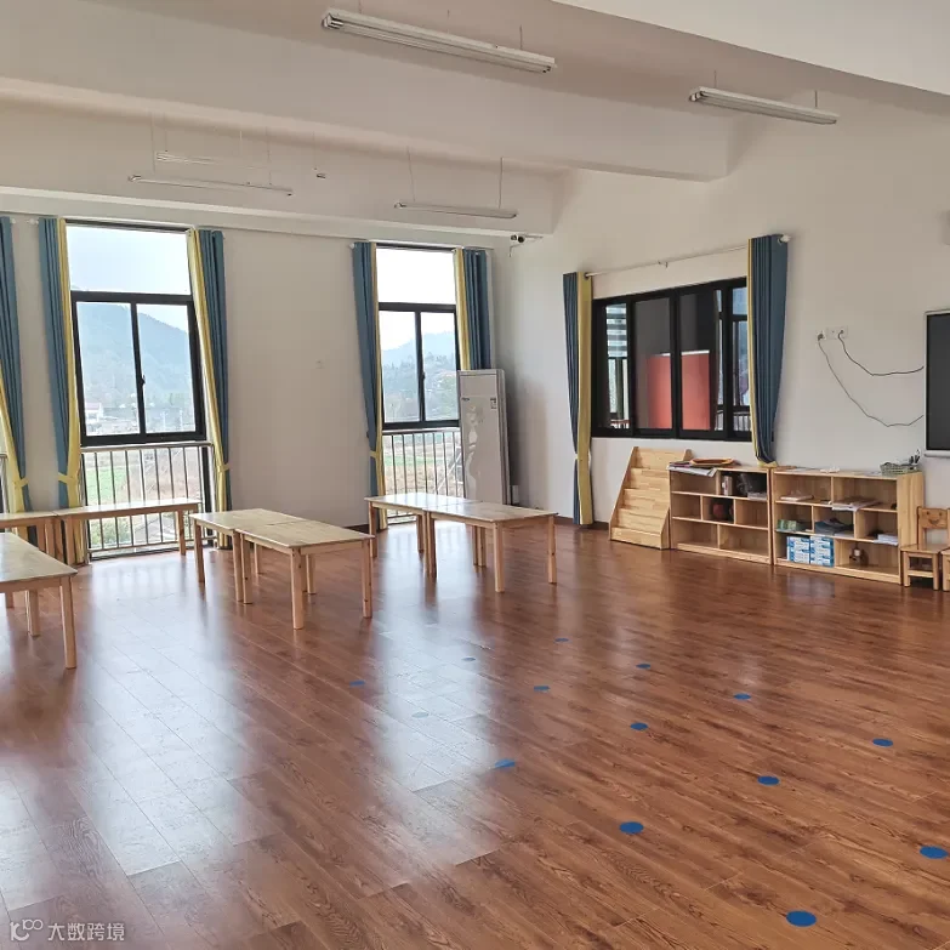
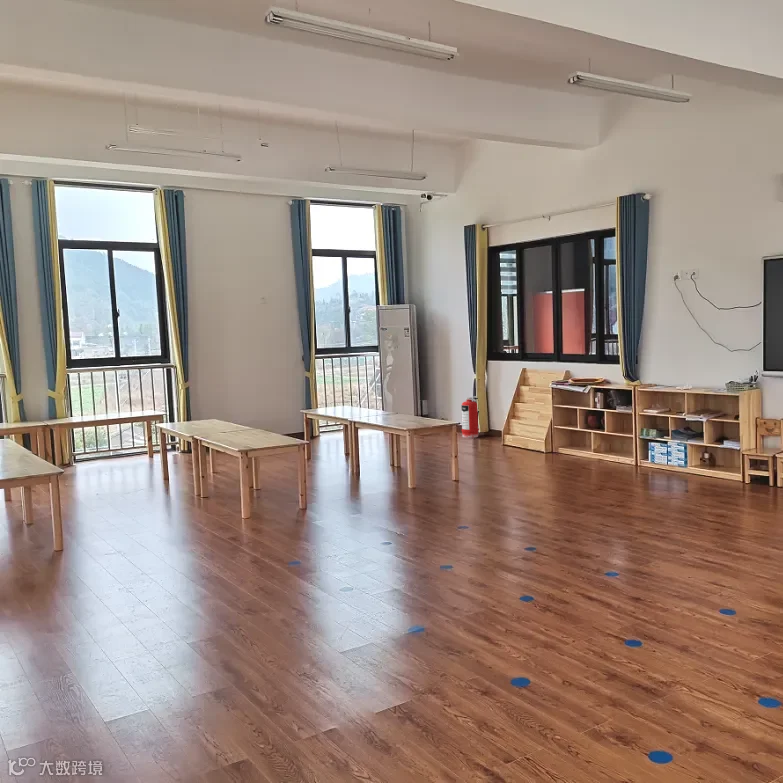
+ fire extinguisher [460,395,480,439]
